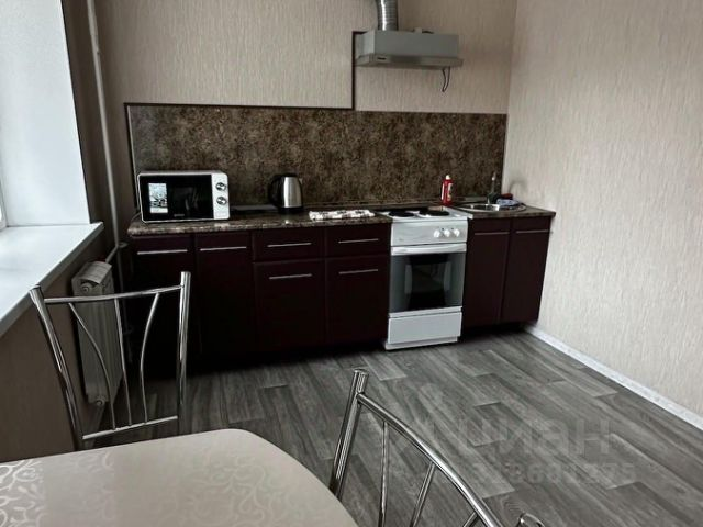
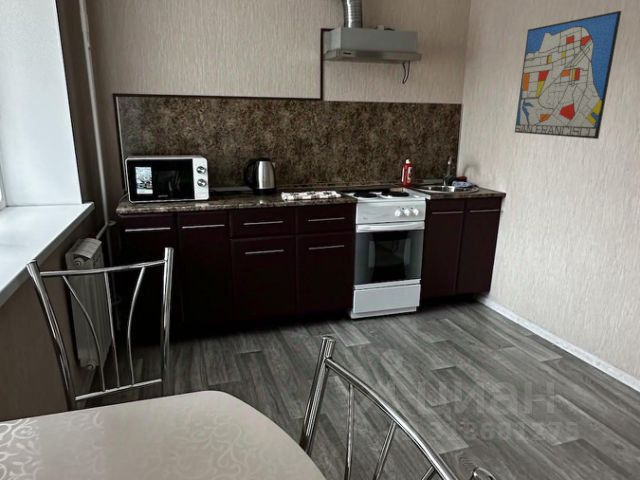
+ wall art [514,10,622,140]
